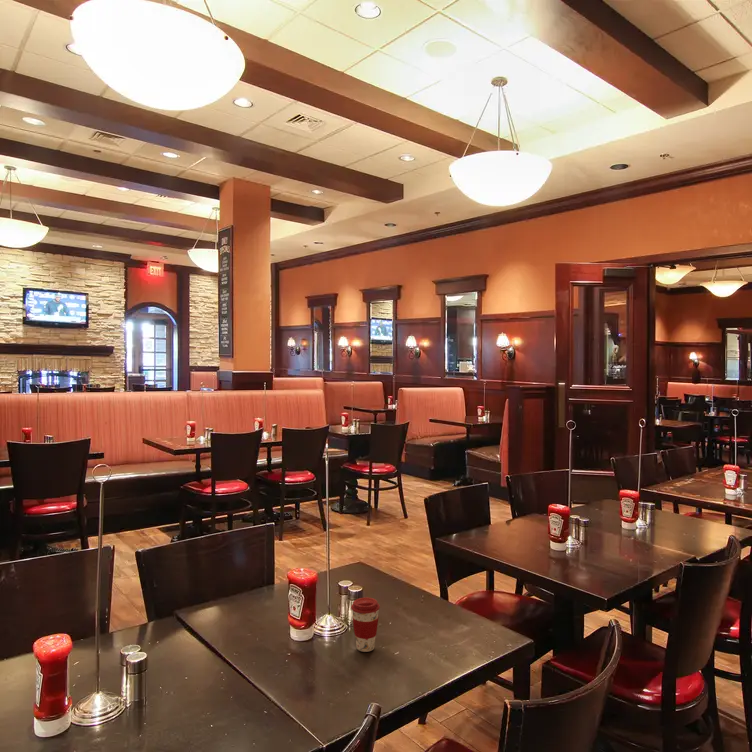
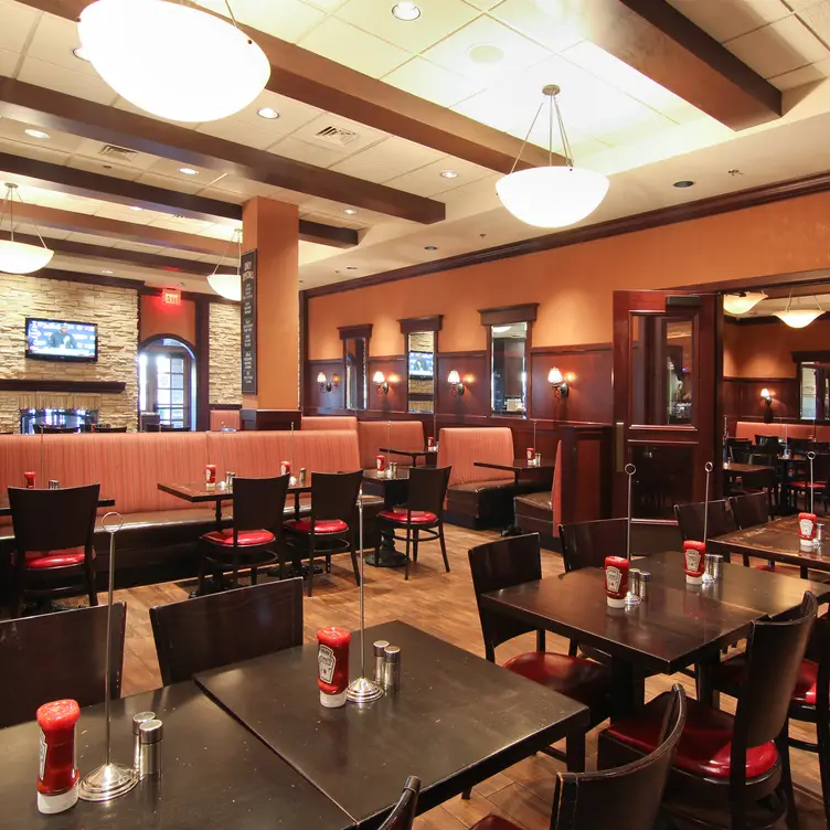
- coffee cup [350,596,381,653]
